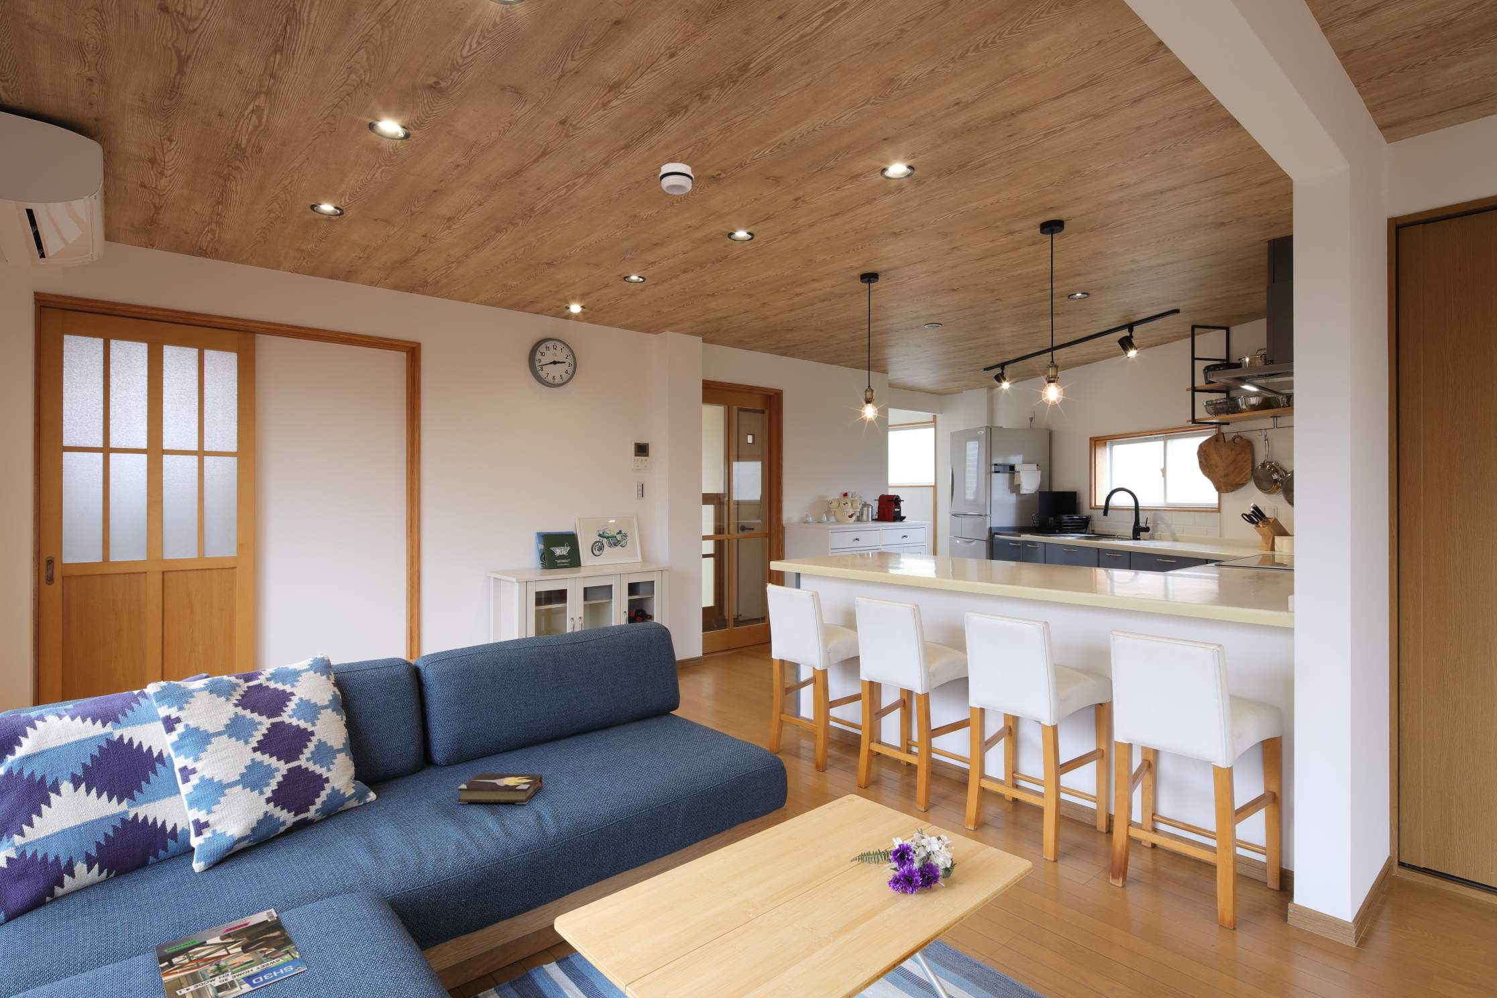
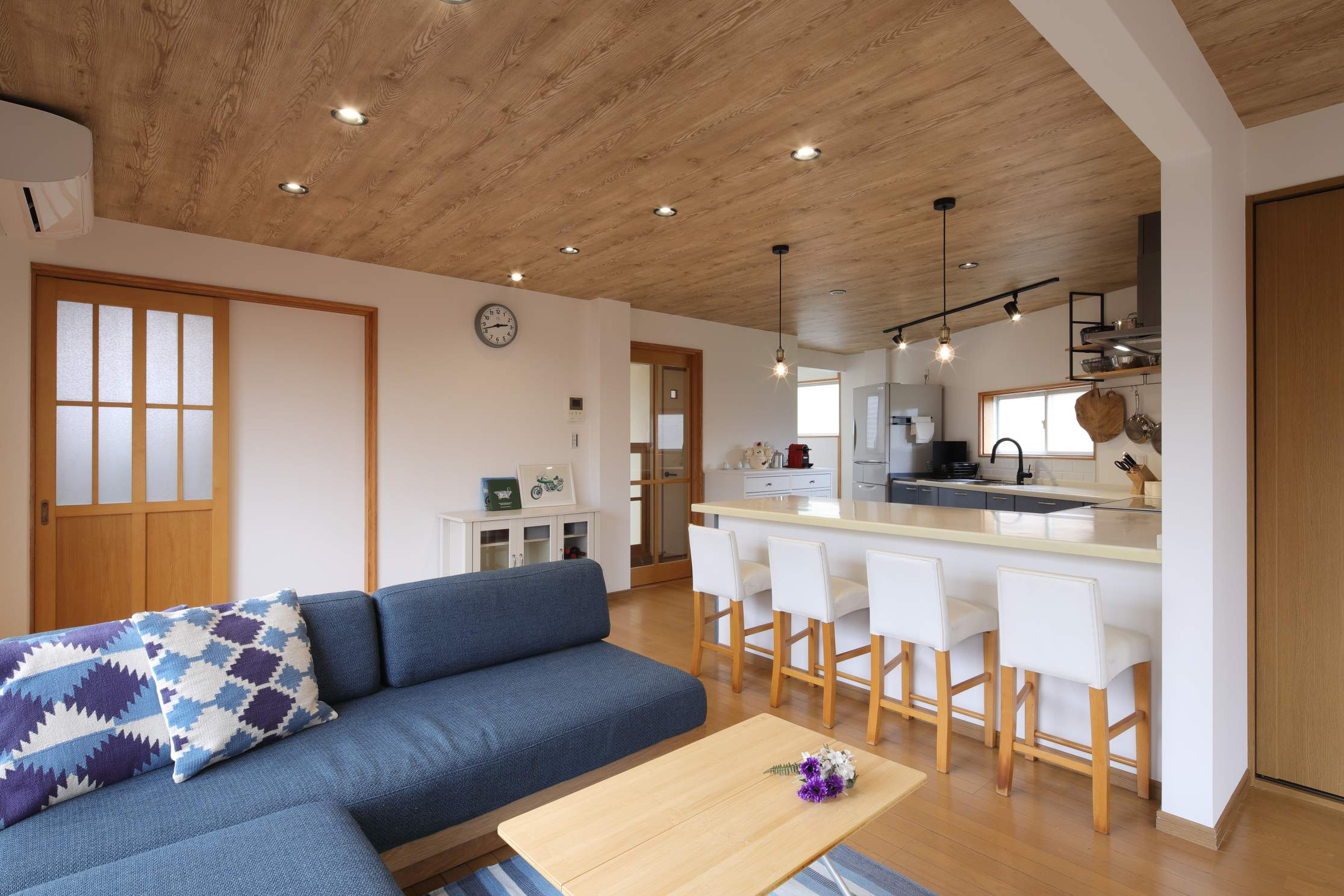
- smoke detector [658,163,694,195]
- hardback book [458,772,542,805]
- magazine [154,908,307,998]
